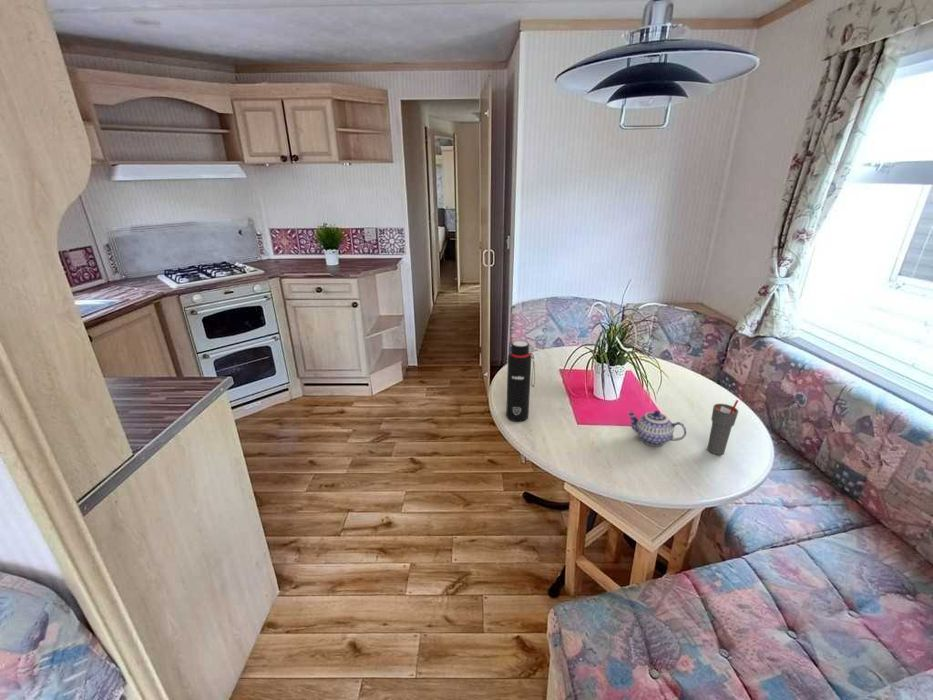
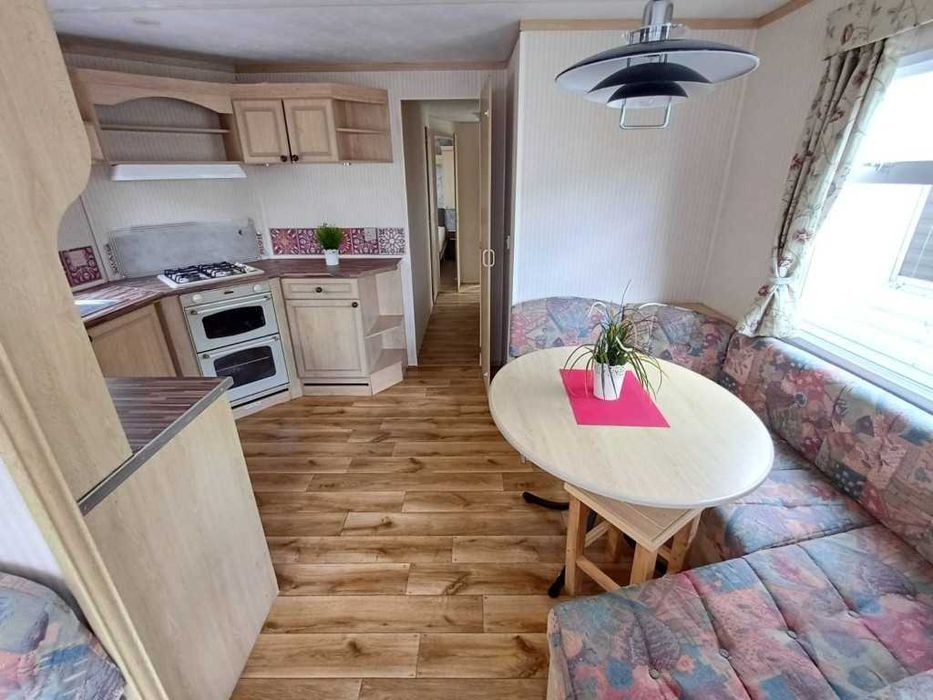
- water bottle [505,340,536,422]
- cup [706,399,739,456]
- teapot [626,410,687,447]
